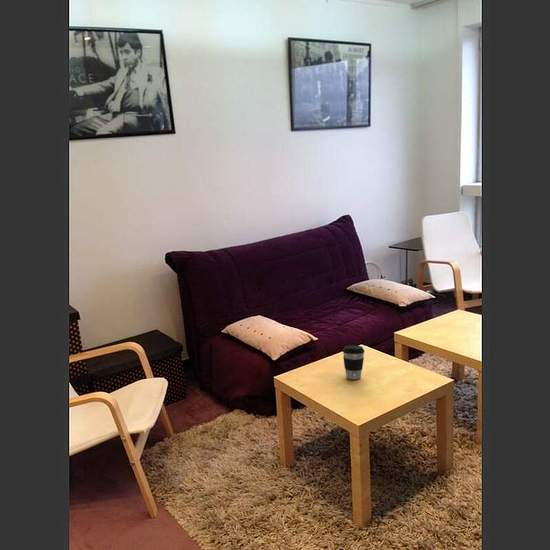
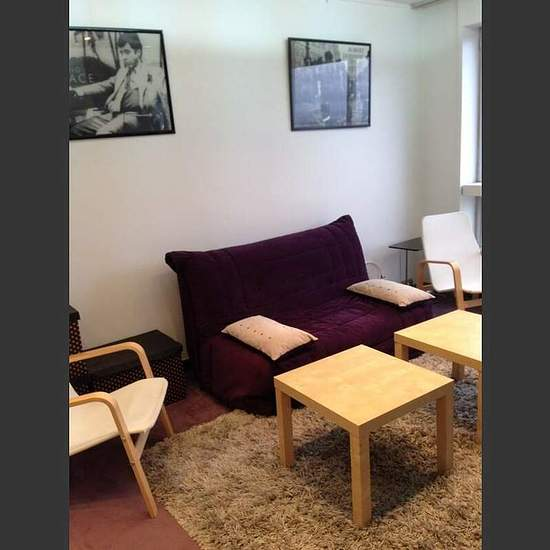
- coffee cup [342,344,366,380]
